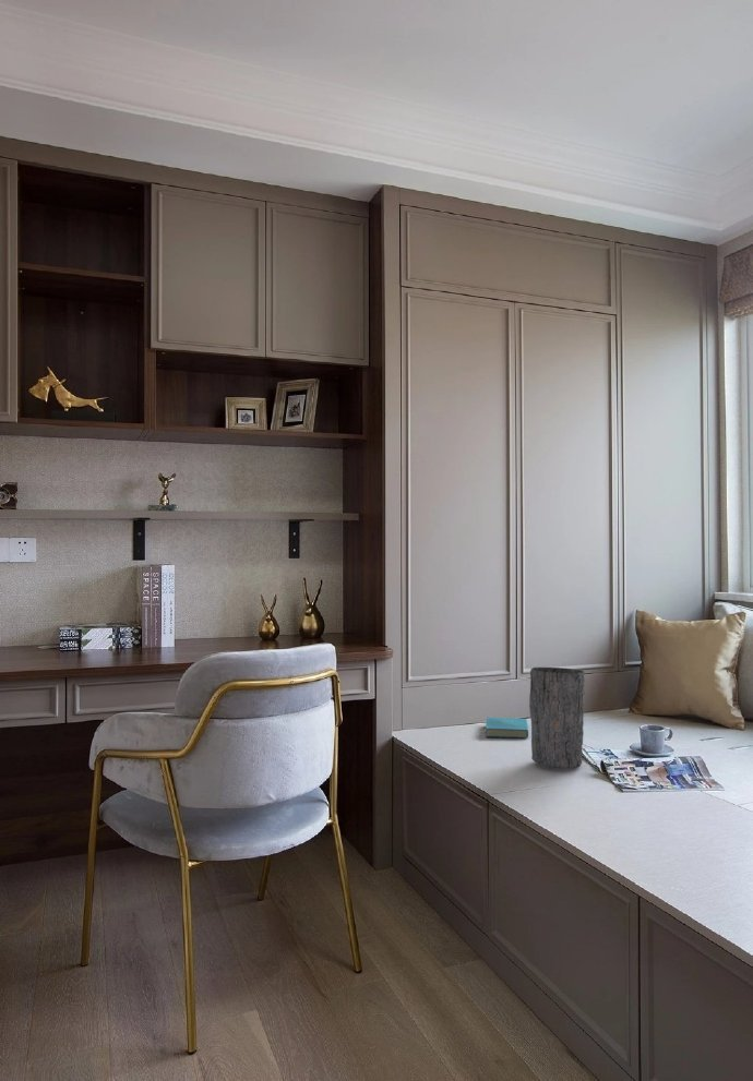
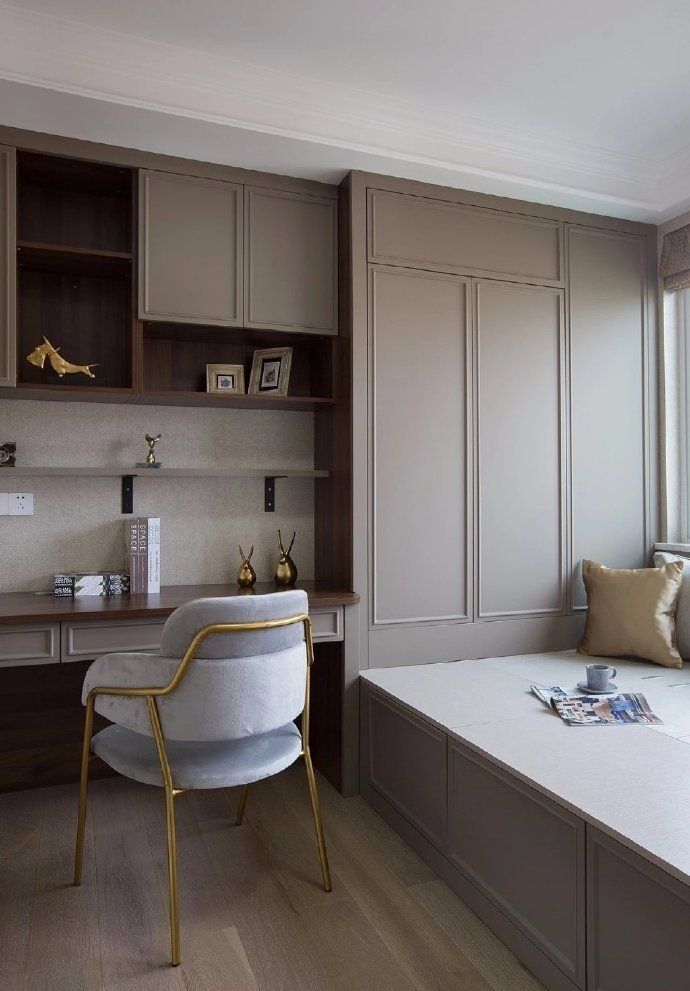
- book [485,717,529,738]
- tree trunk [528,666,586,769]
